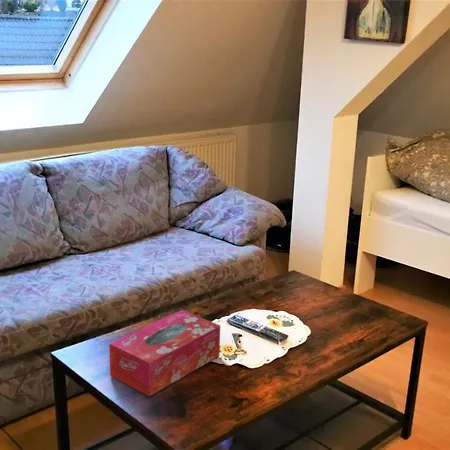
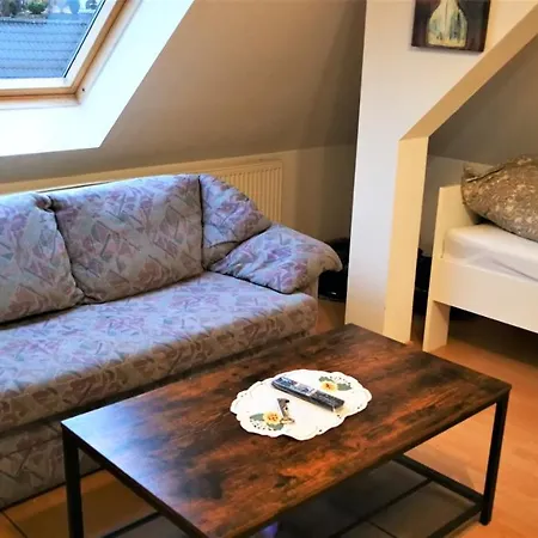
- tissue box [108,309,221,397]
